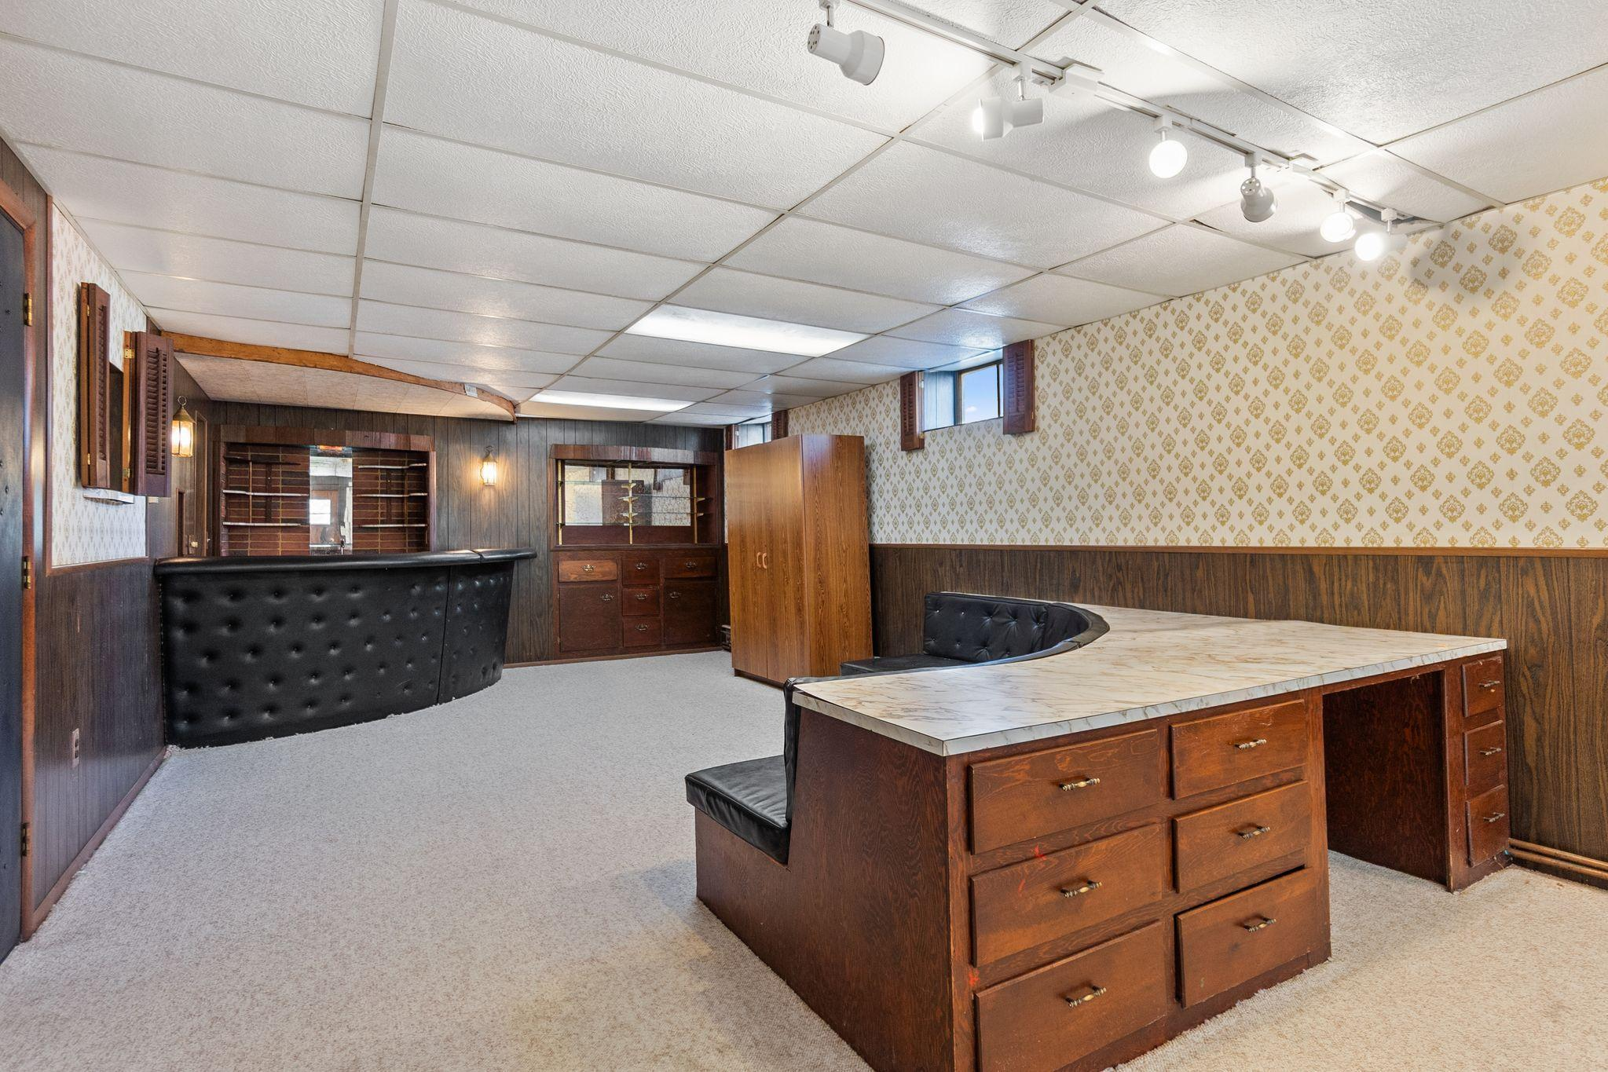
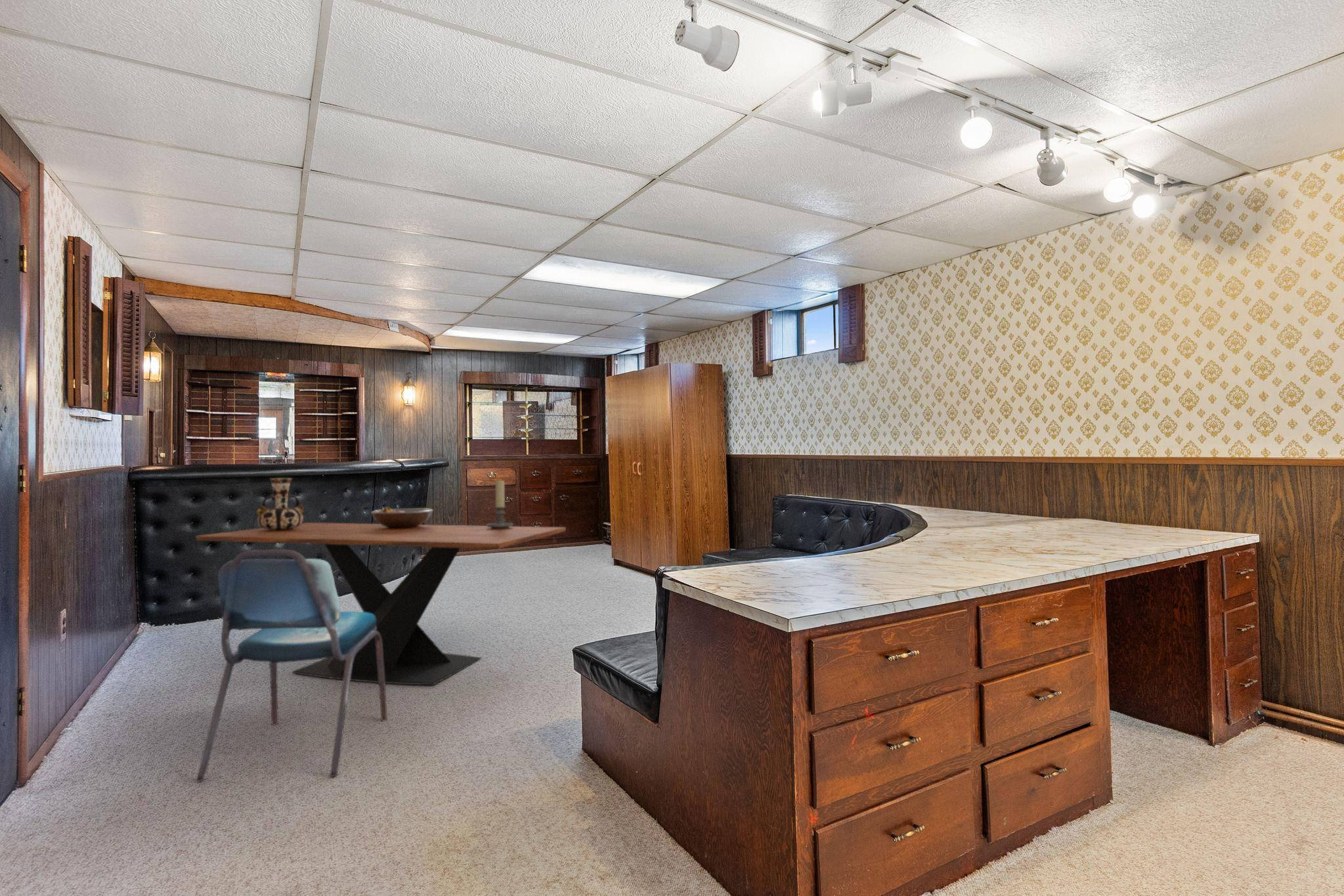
+ dining table [196,522,567,686]
+ fruit bowl [370,506,434,528]
+ vase [256,477,305,530]
+ candle holder [486,479,514,529]
+ dining chair [196,549,387,782]
